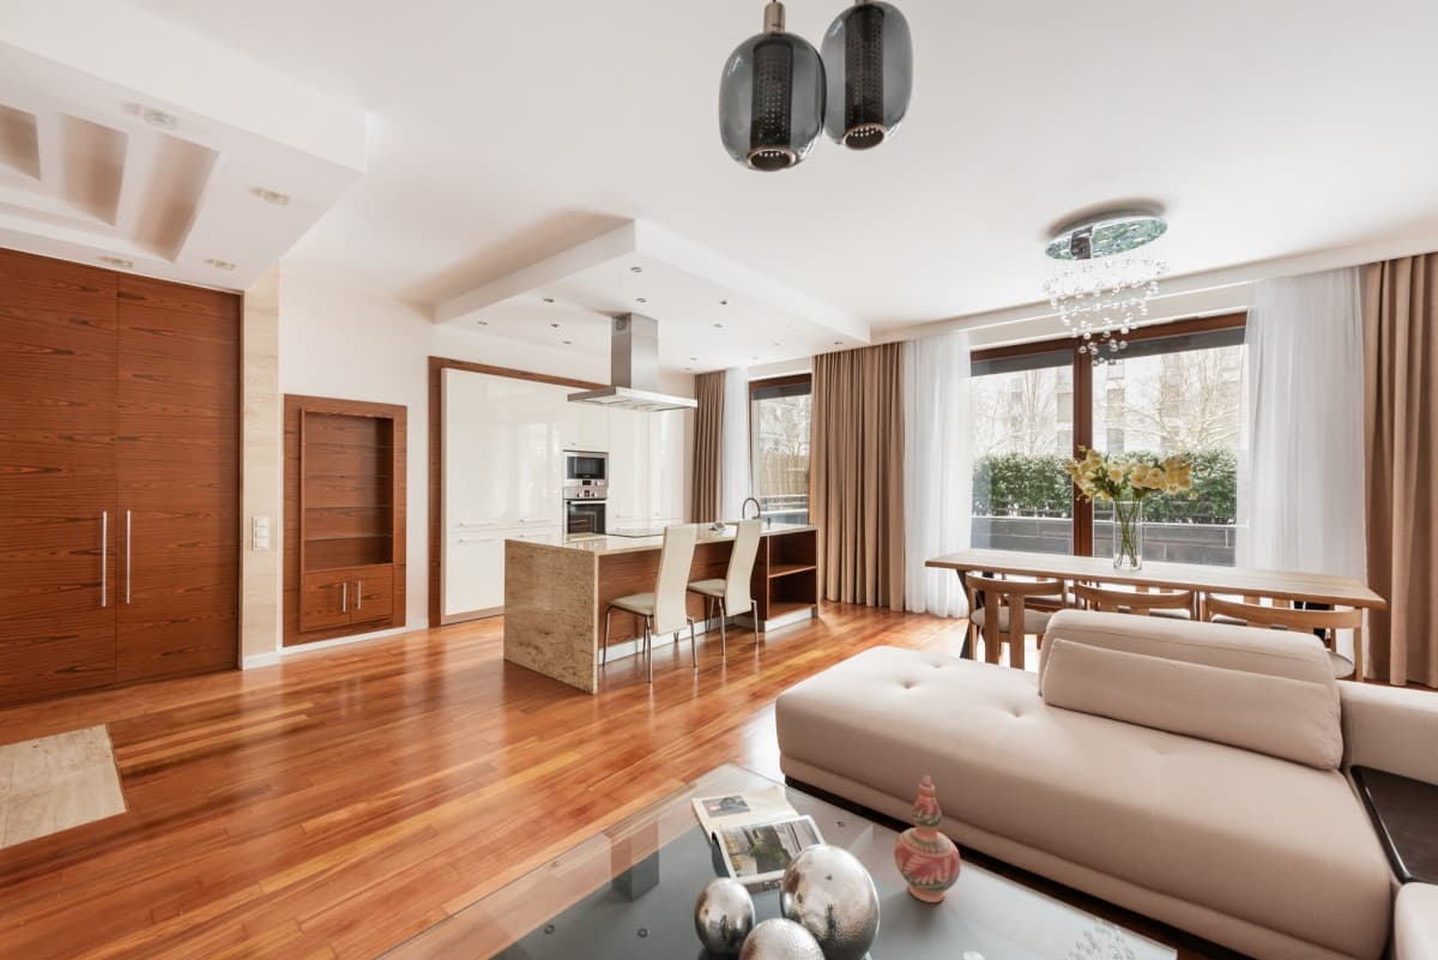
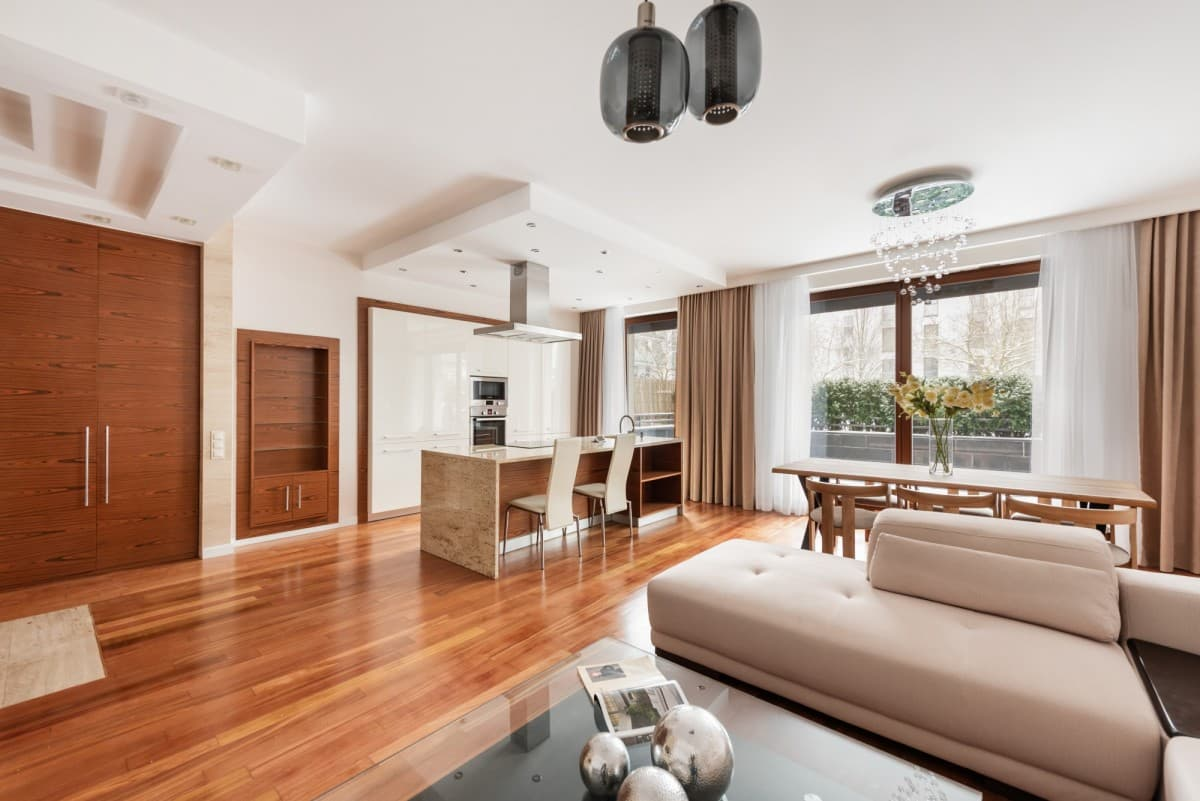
- decorative vase [893,773,962,904]
